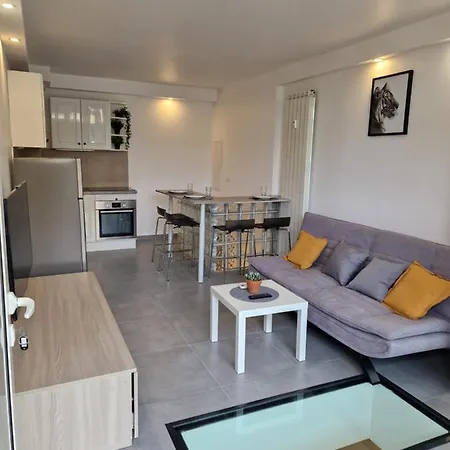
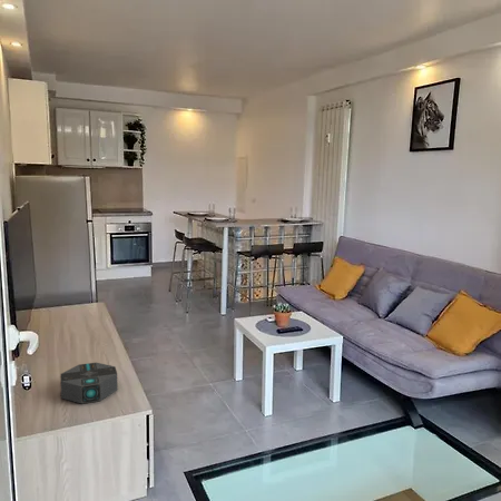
+ speaker [60,362,119,404]
